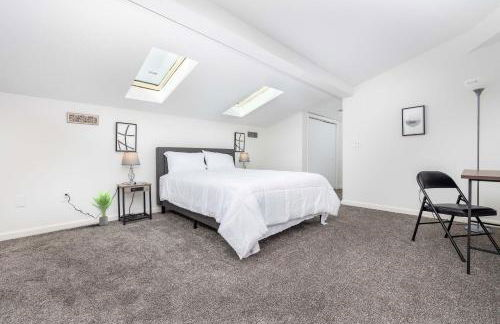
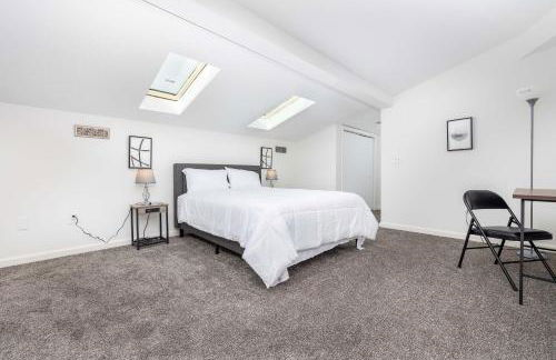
- potted plant [88,189,115,226]
